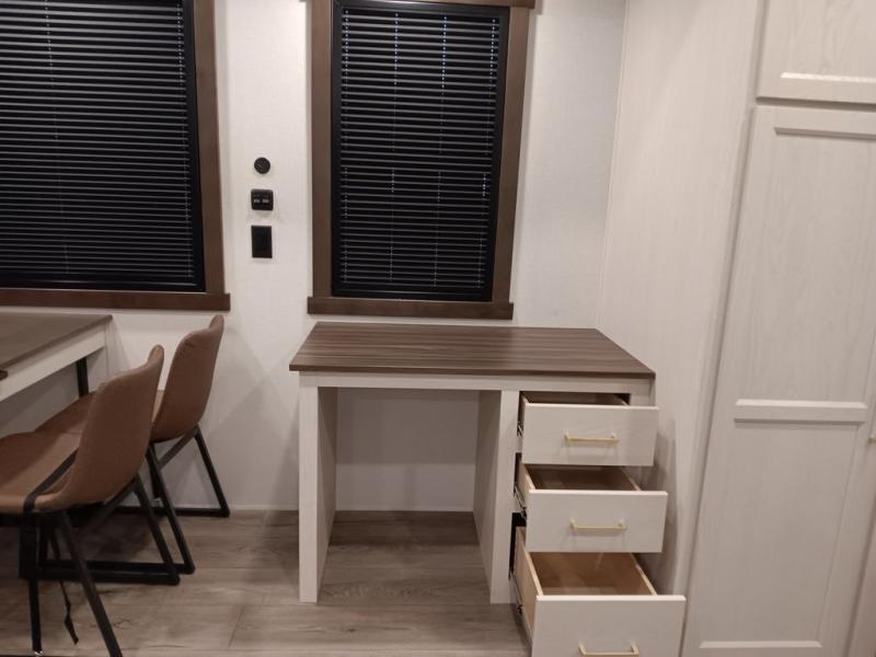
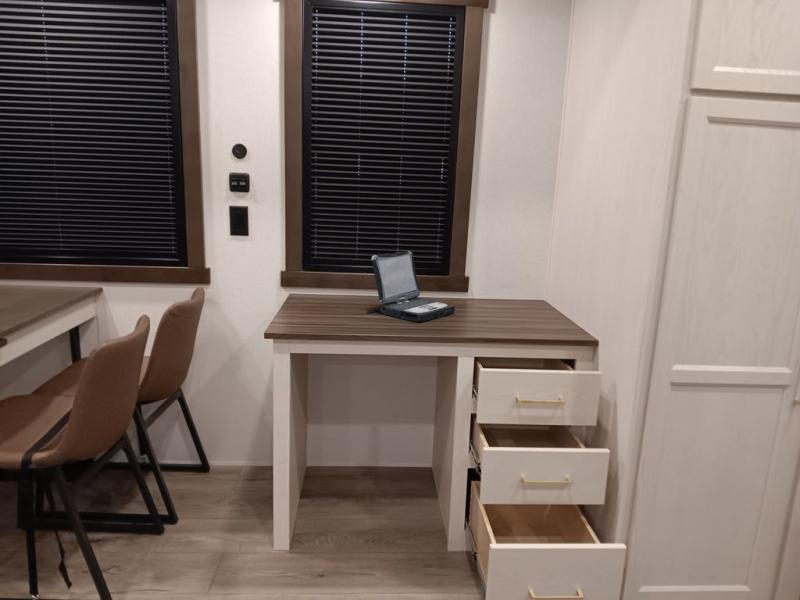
+ laptop [365,250,456,323]
